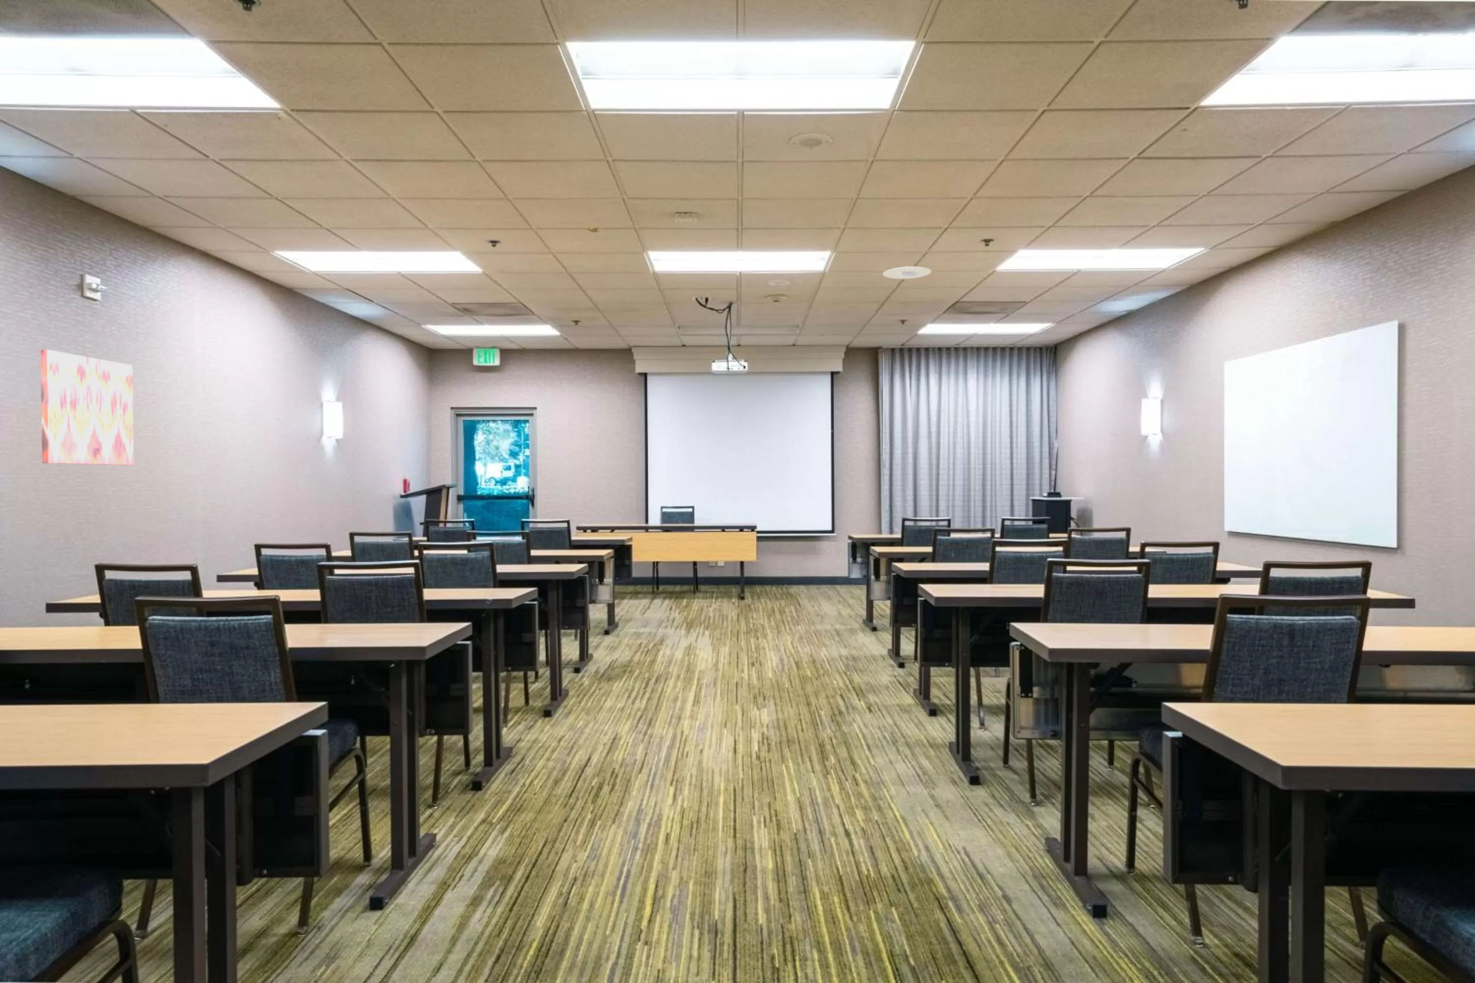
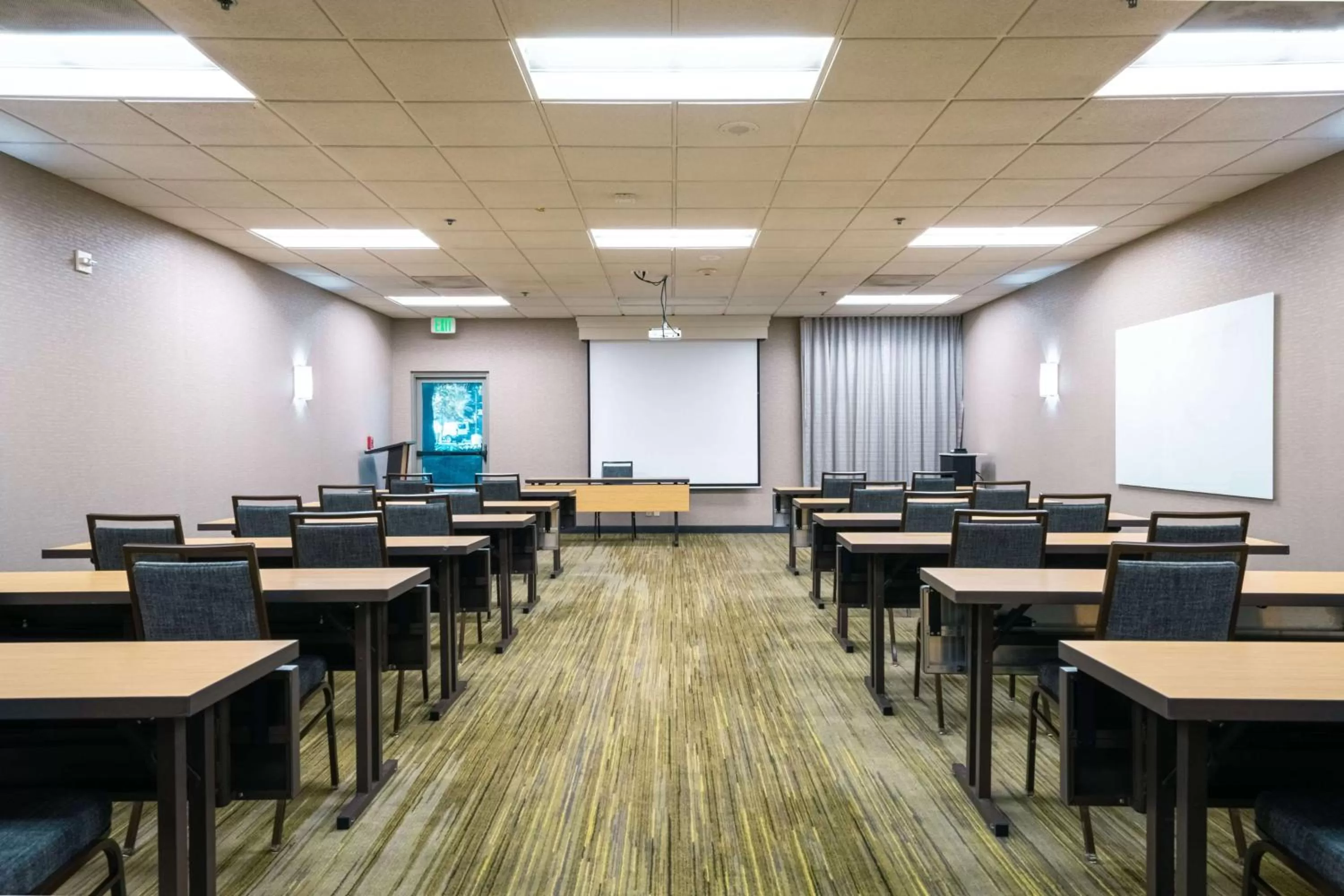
- wall art [40,349,134,466]
- recessed light [882,265,932,280]
